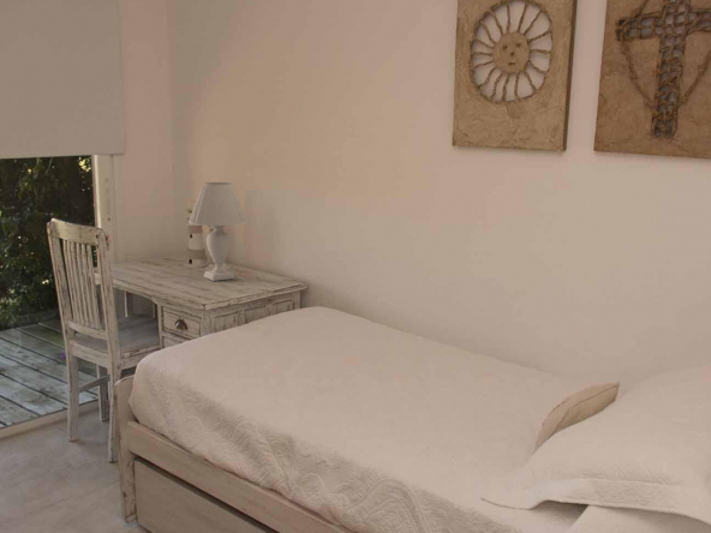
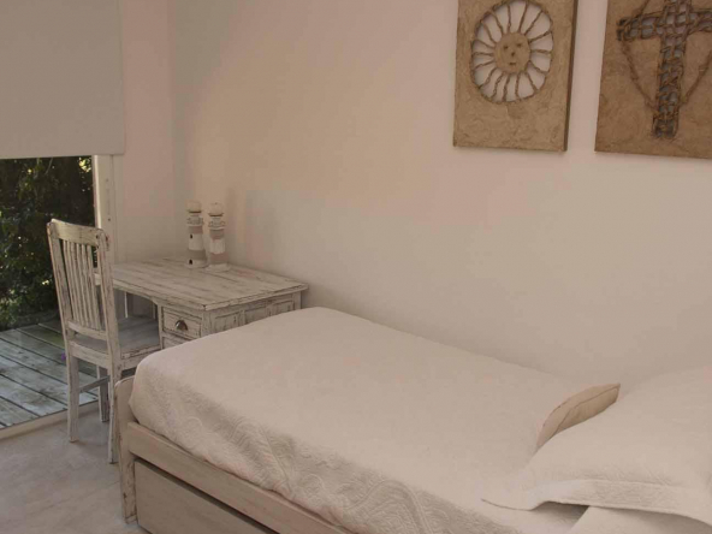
- table lamp [187,181,249,282]
